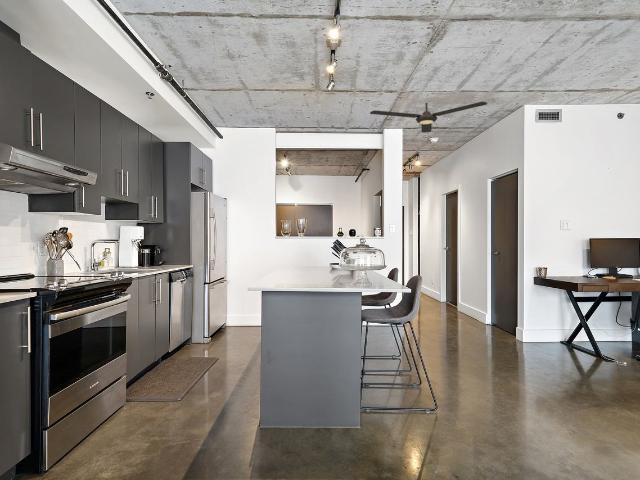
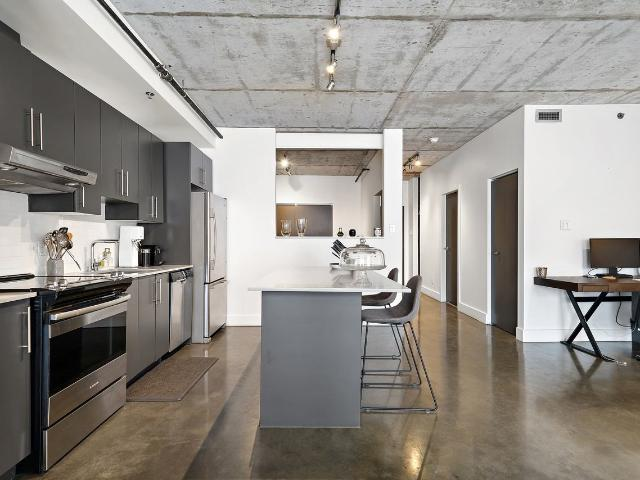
- ceiling fan [369,101,488,134]
